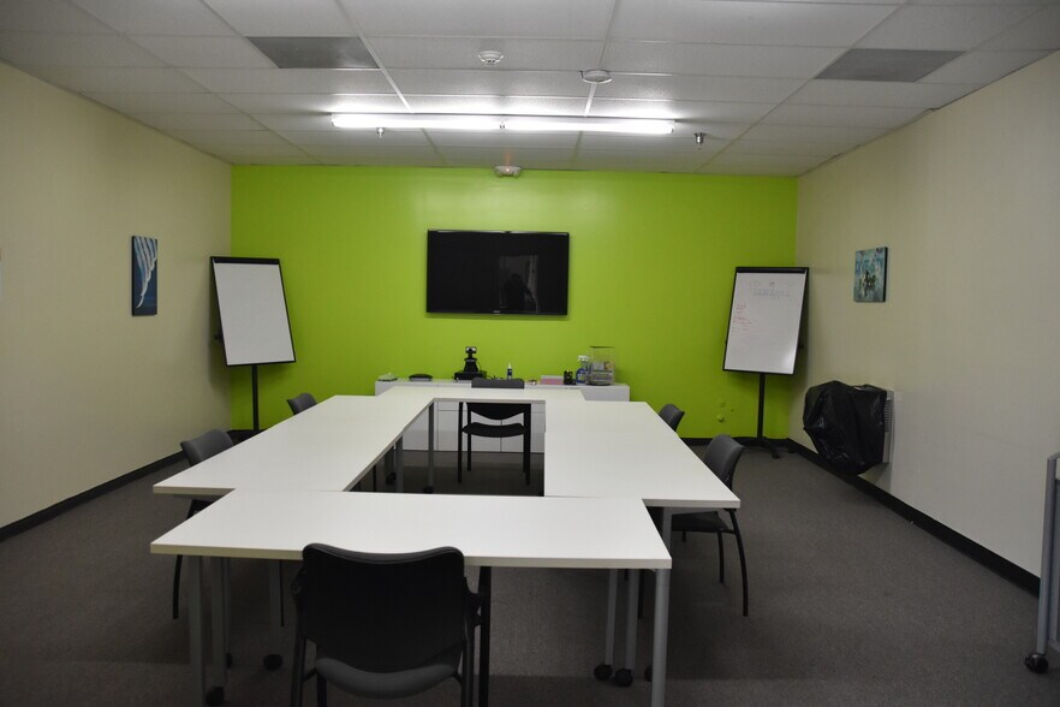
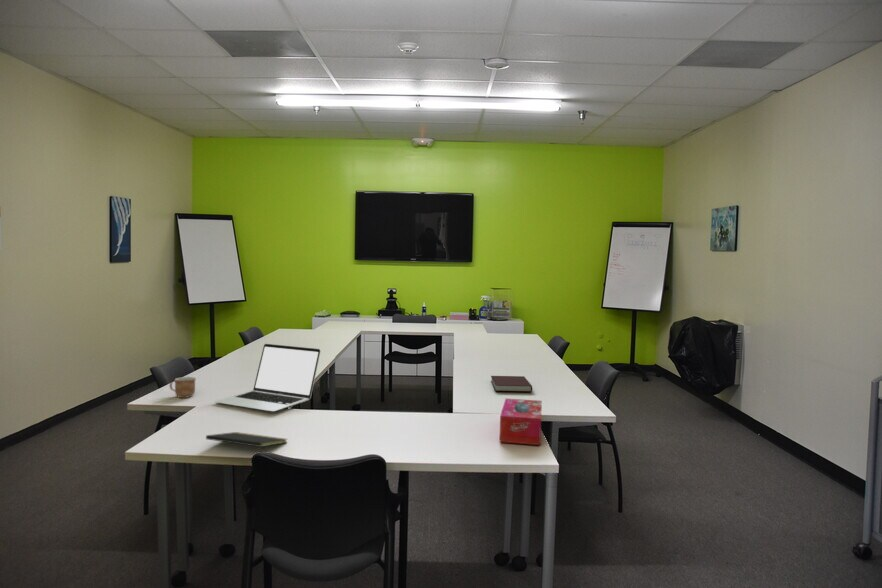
+ tissue box [499,398,543,446]
+ notepad [205,431,288,453]
+ mug [169,376,197,399]
+ laptop [214,343,322,412]
+ notebook [490,375,533,393]
